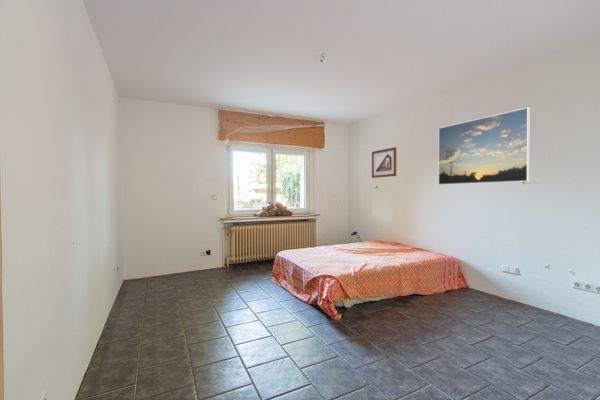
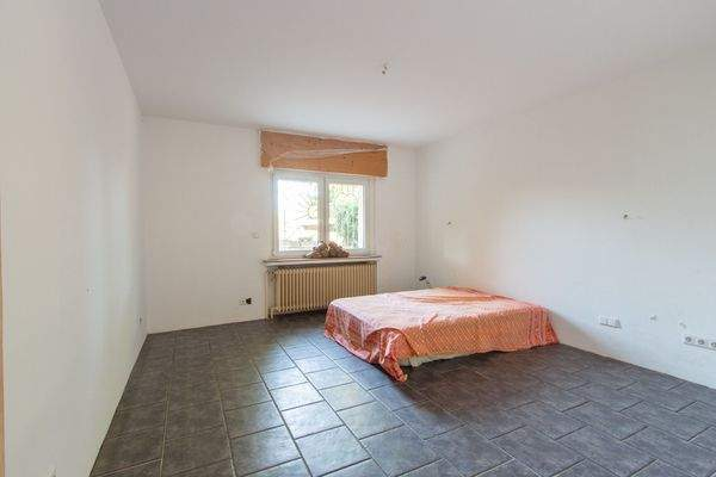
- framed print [438,107,531,186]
- picture frame [371,146,398,179]
